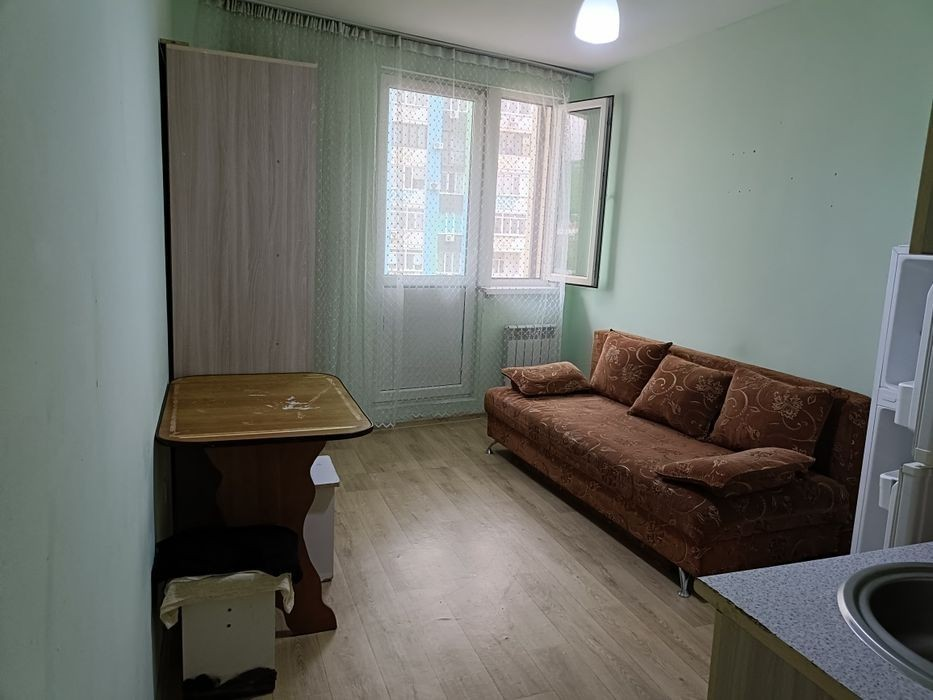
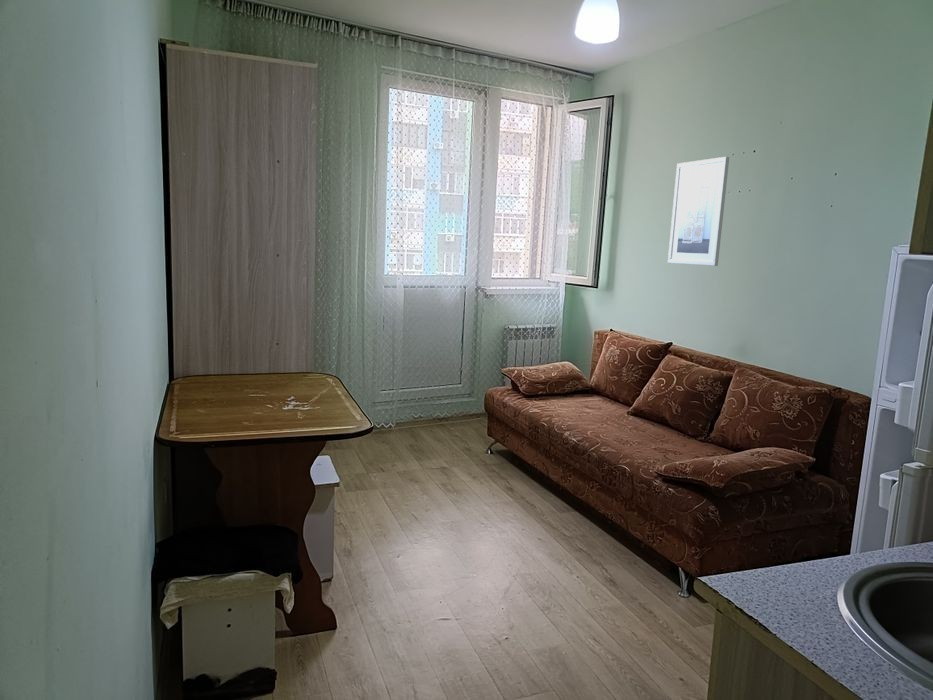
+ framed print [667,156,730,267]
